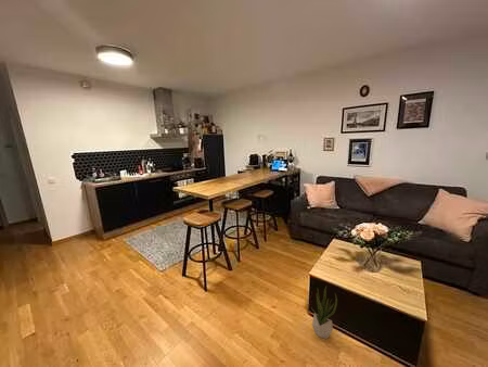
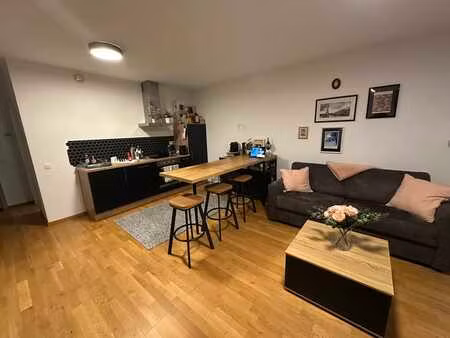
- potted plant [309,286,338,340]
